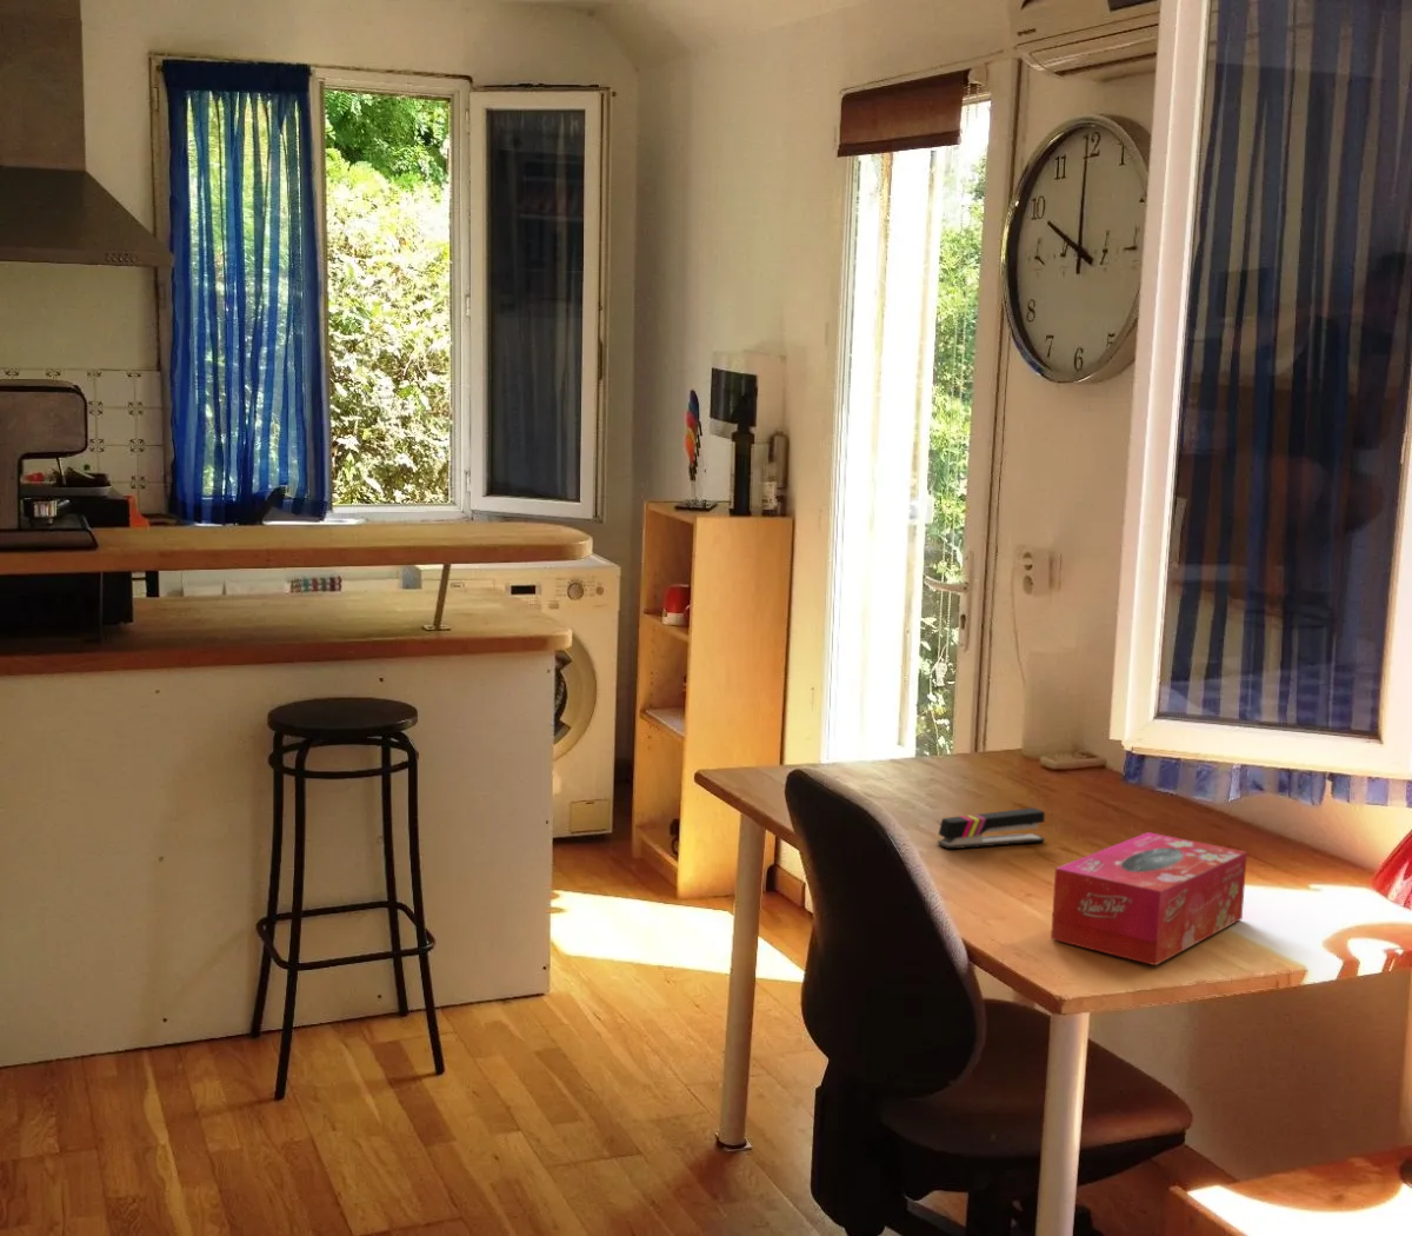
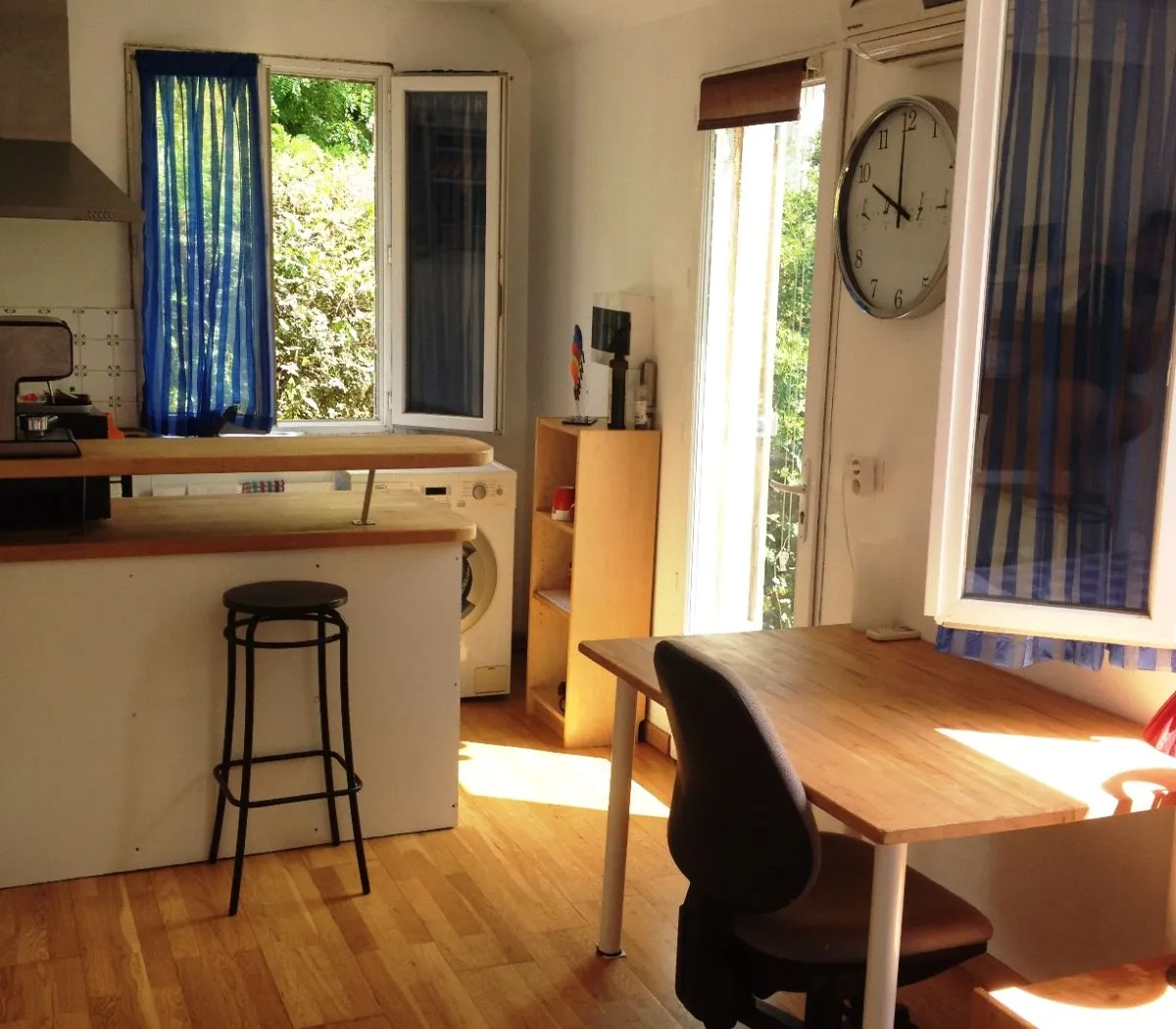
- tissue box [1049,831,1249,967]
- stapler [937,806,1046,850]
